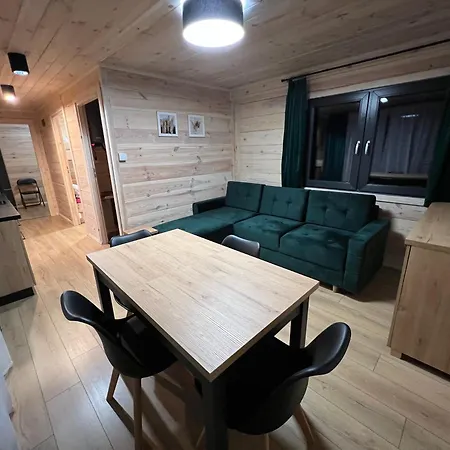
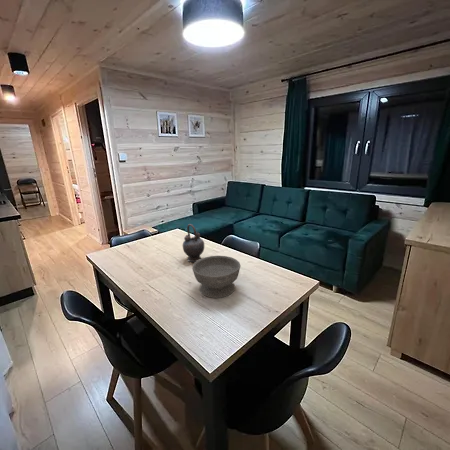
+ bowl [191,255,242,299]
+ teapot [182,223,205,263]
